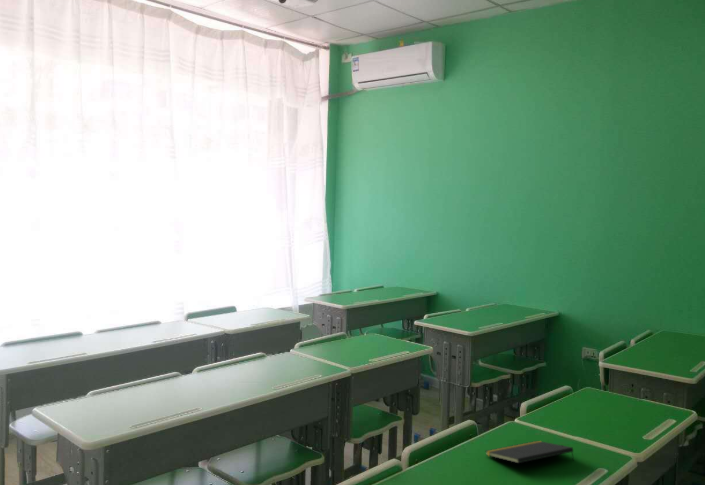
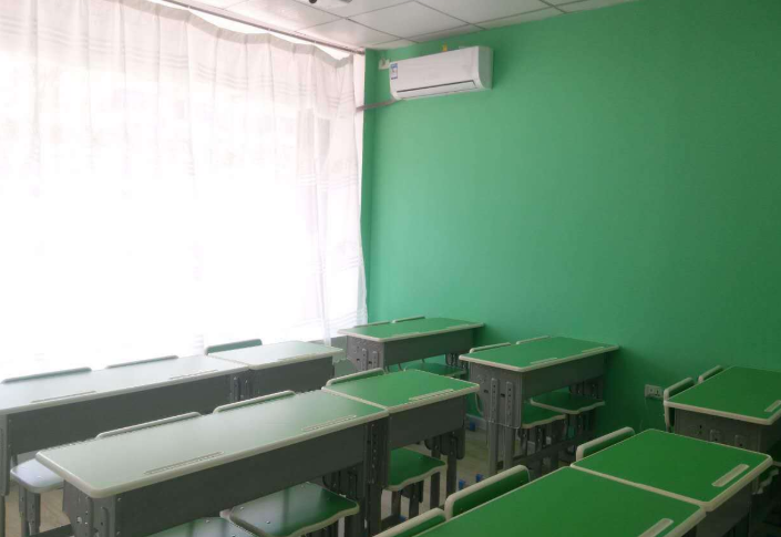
- notepad [485,440,575,464]
